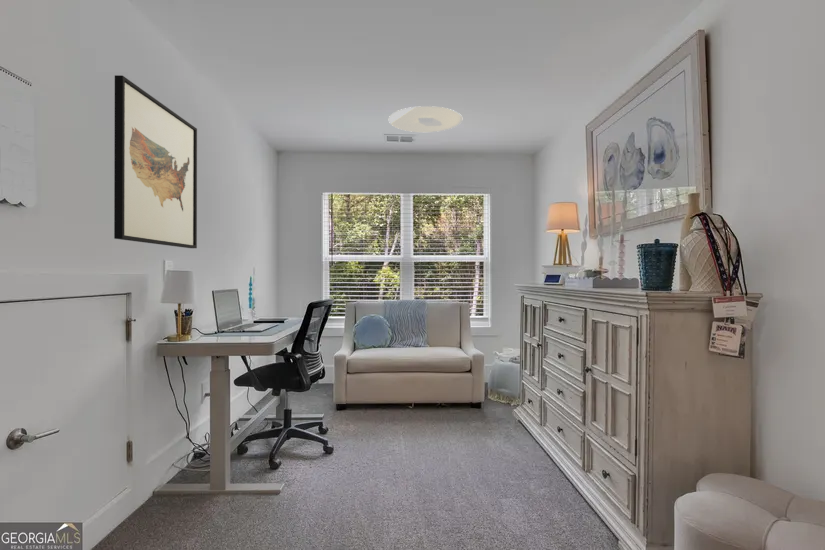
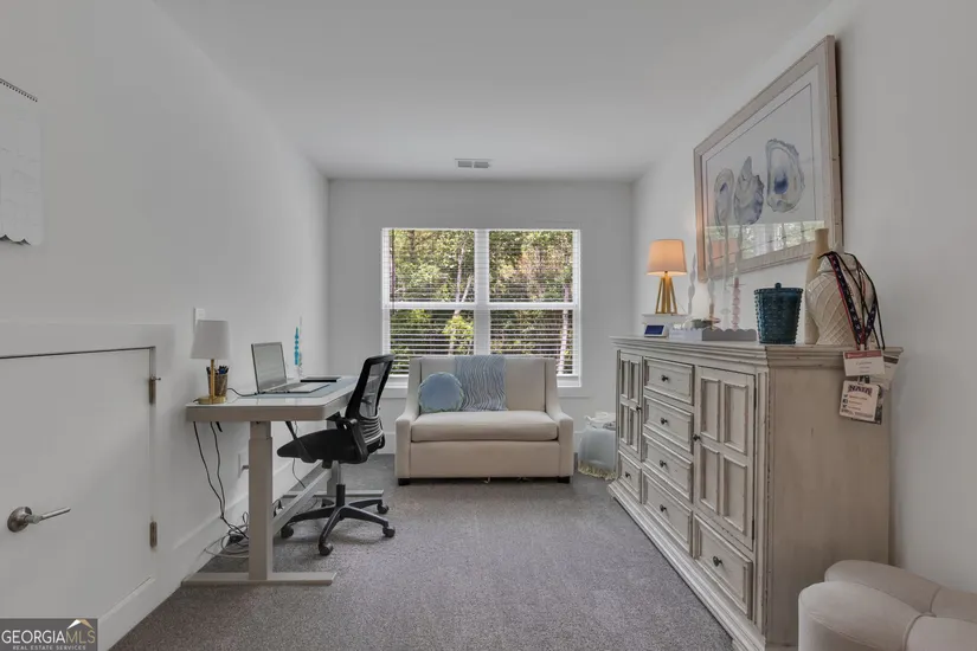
- wall art [113,74,198,249]
- ceiling light [388,105,463,133]
